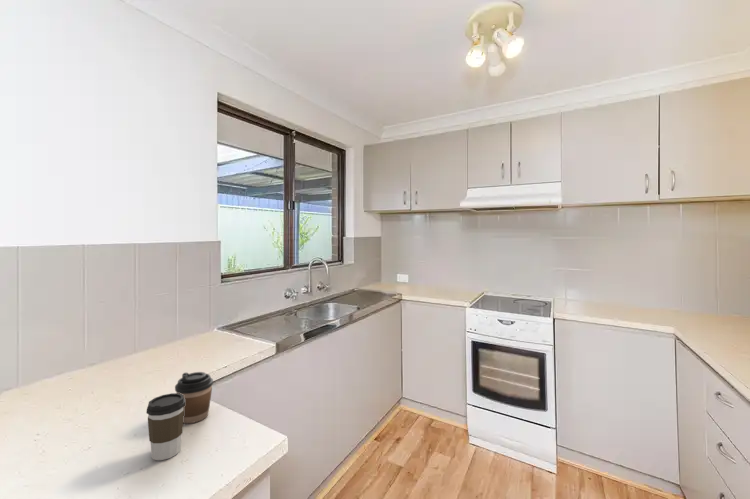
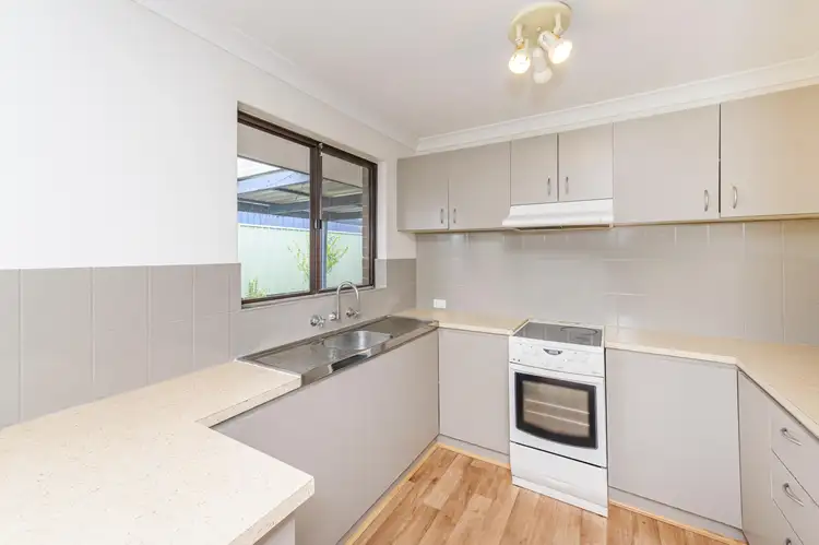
- coffee cup [174,371,214,424]
- coffee cup [145,392,185,461]
